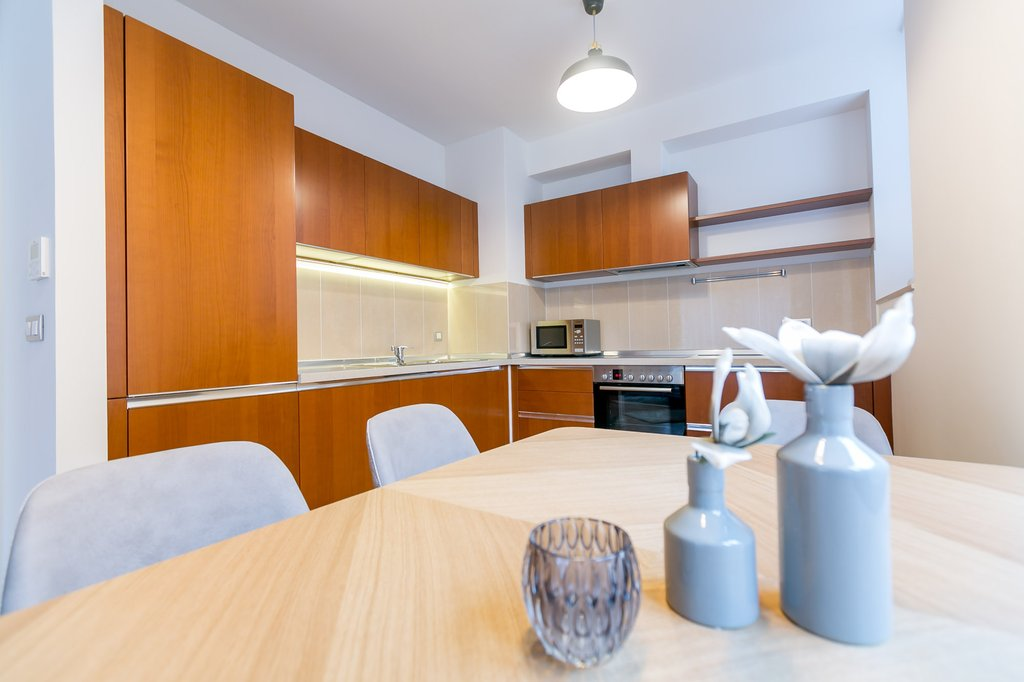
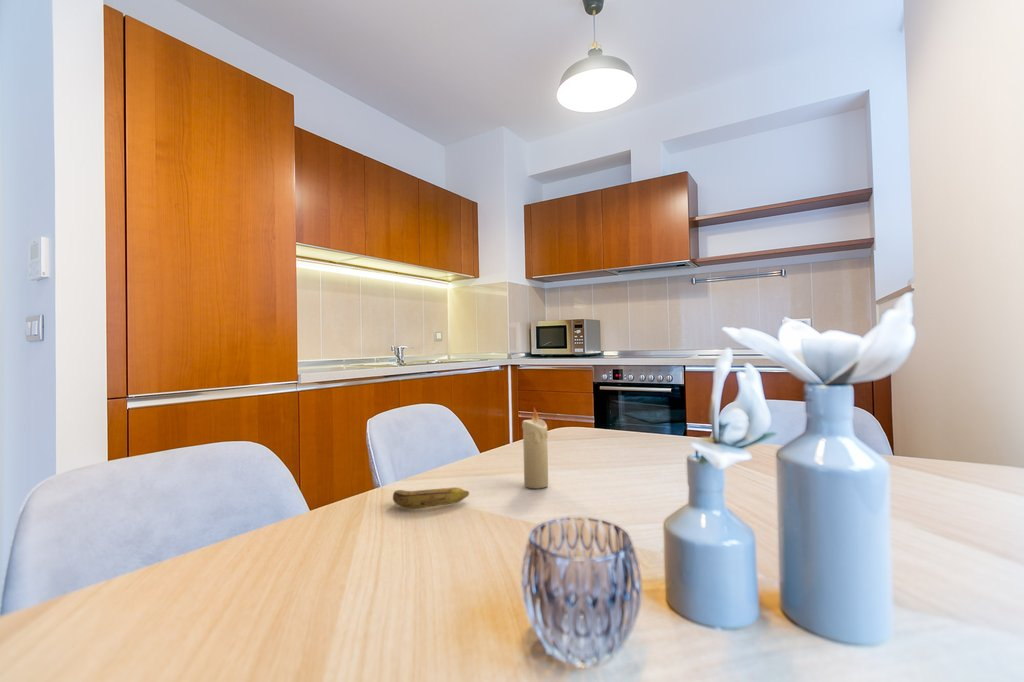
+ banana [392,487,470,510]
+ candle [521,406,549,489]
